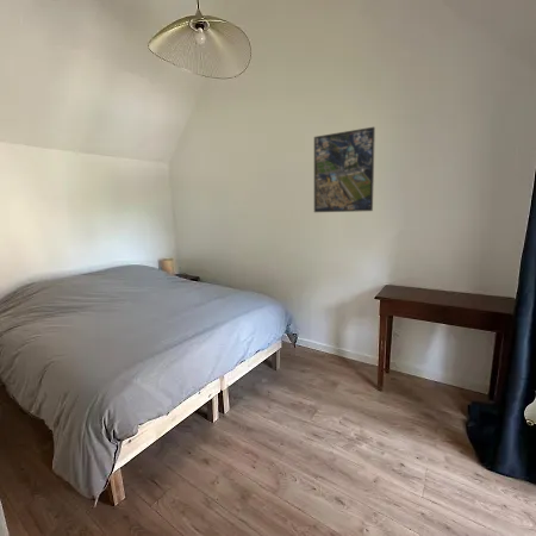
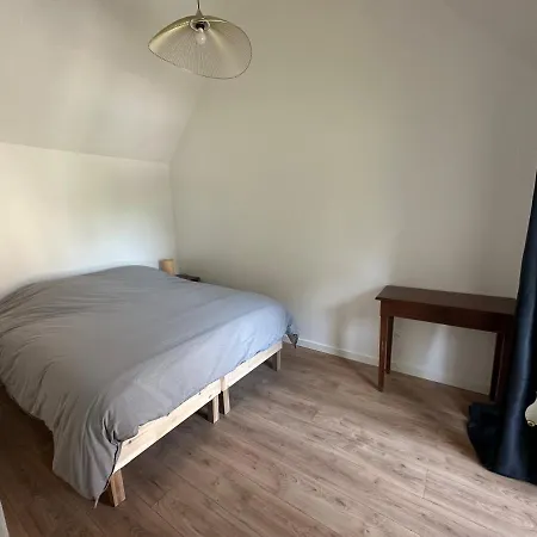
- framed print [313,126,376,213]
